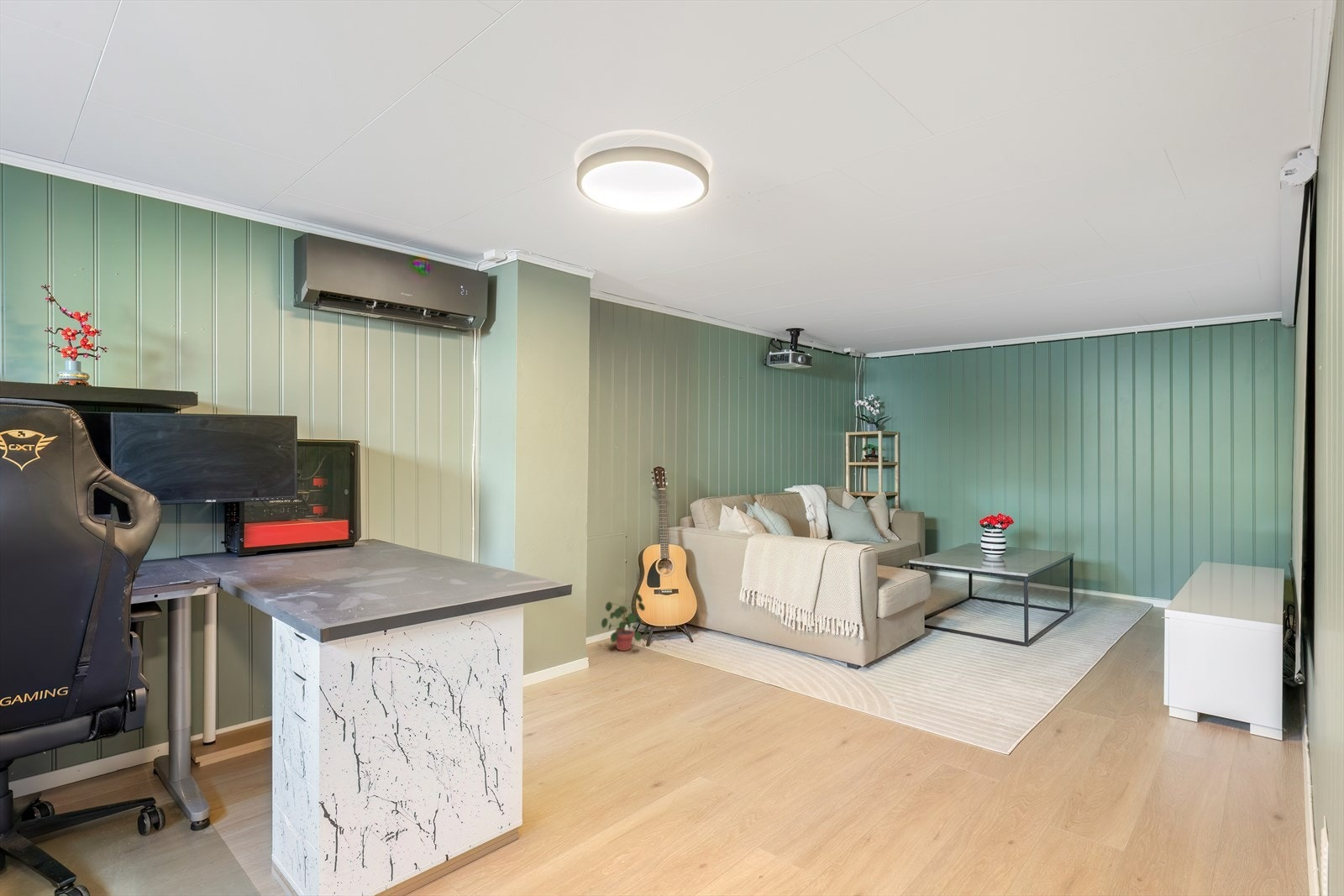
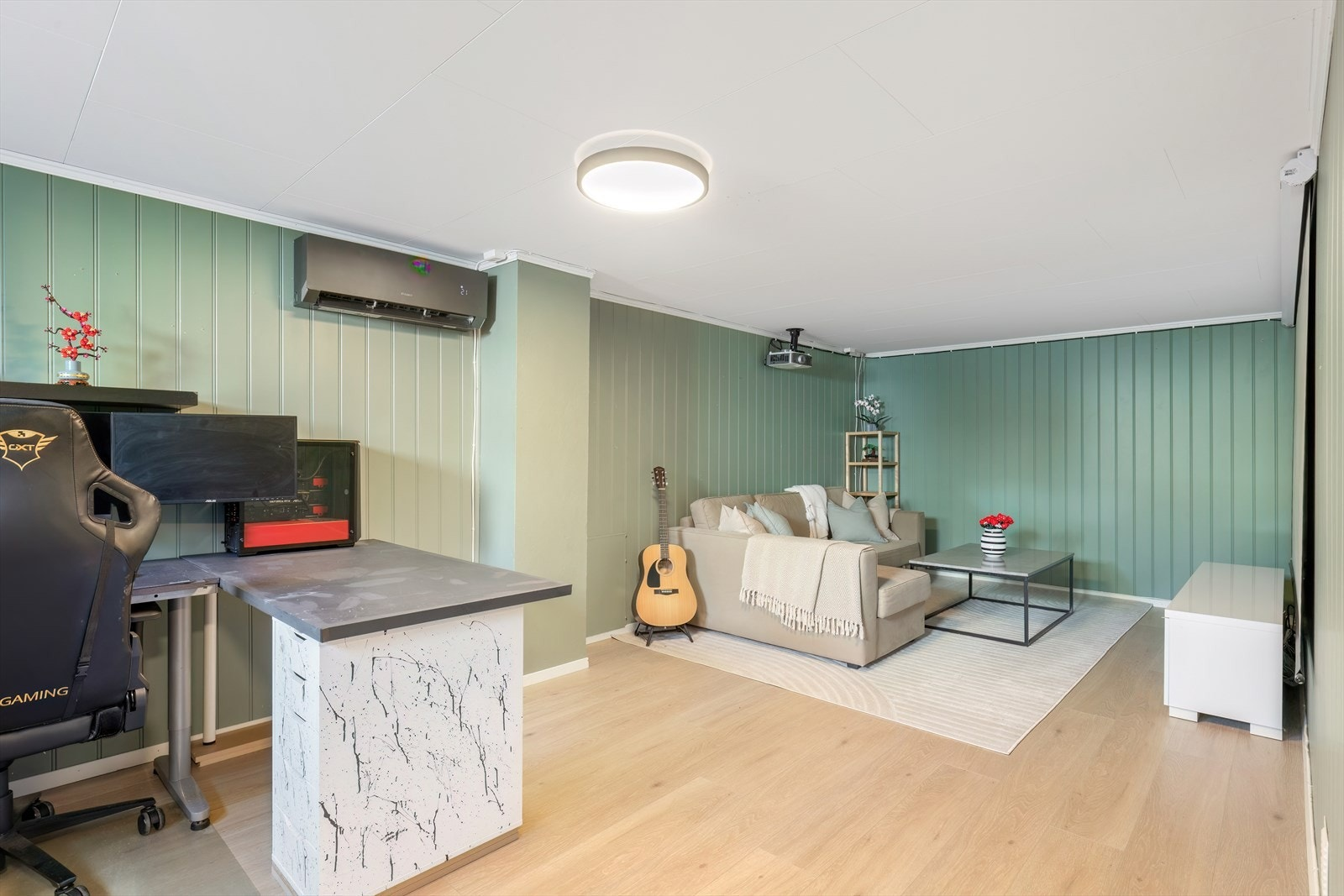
- potted plant [601,593,648,652]
